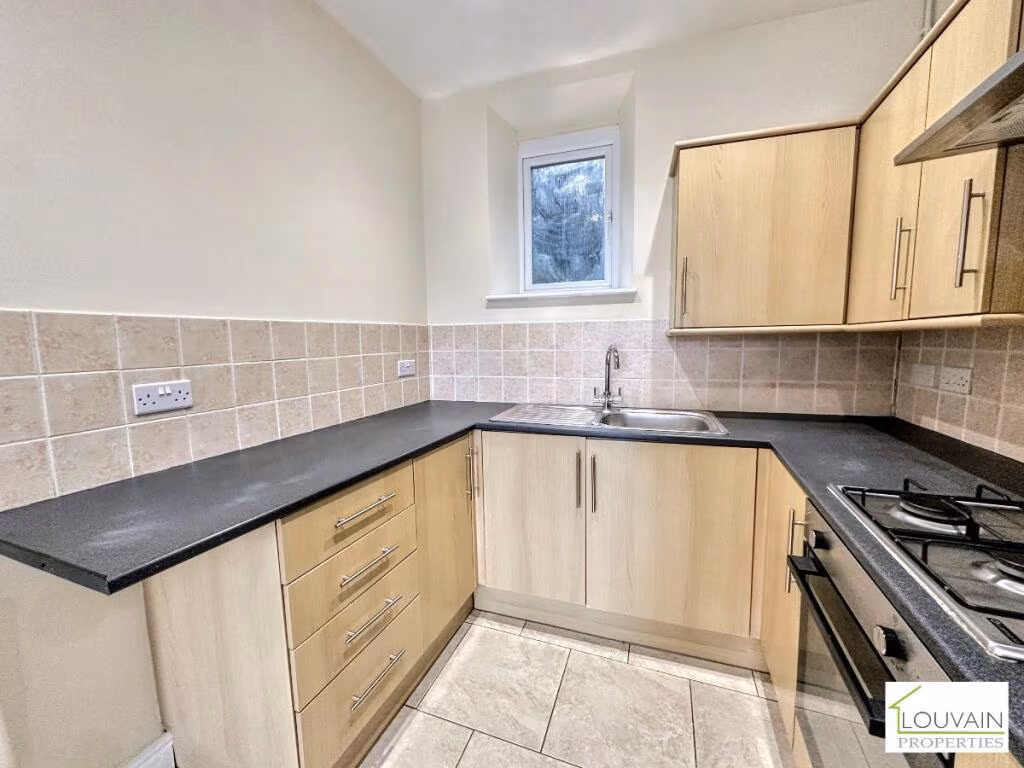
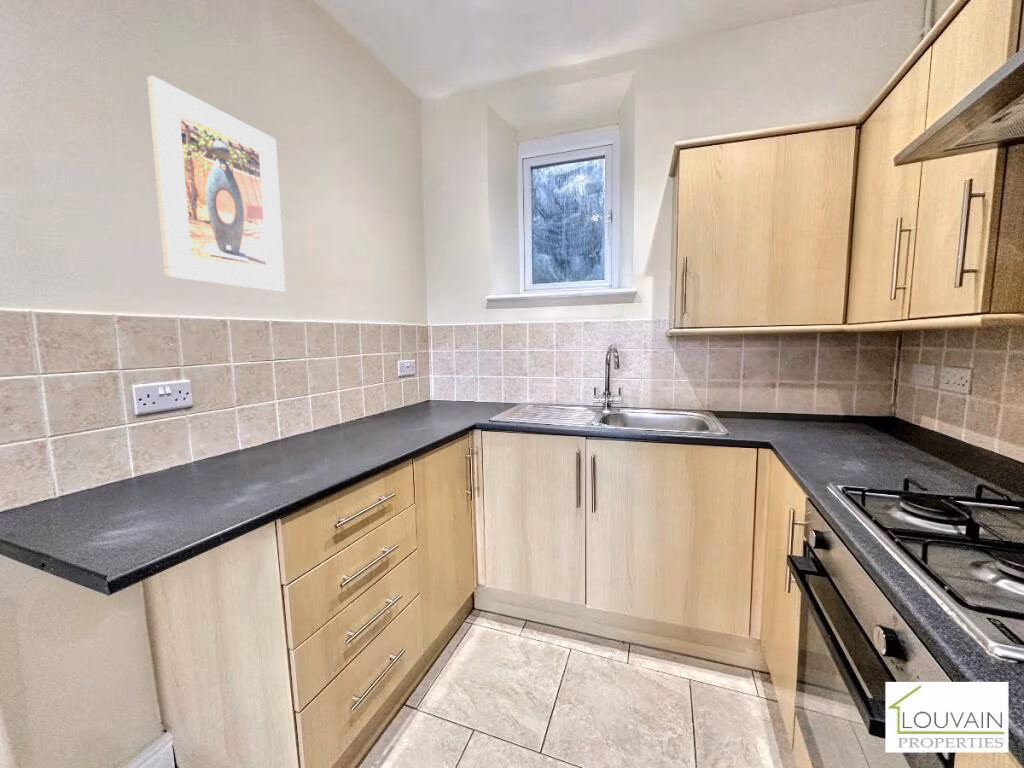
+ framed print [146,75,286,293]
